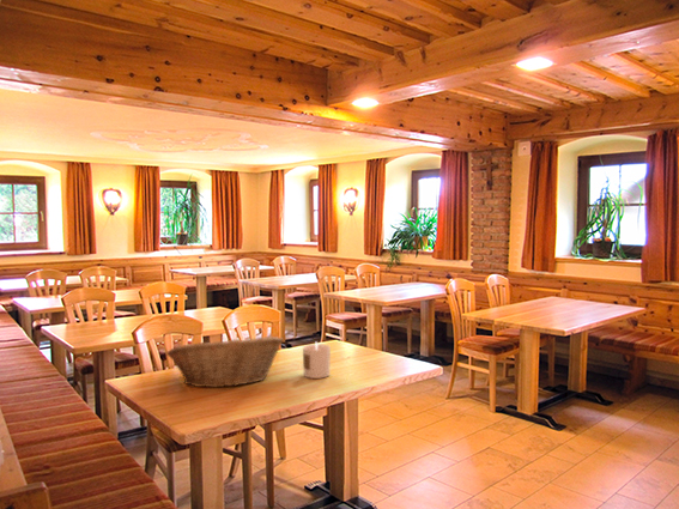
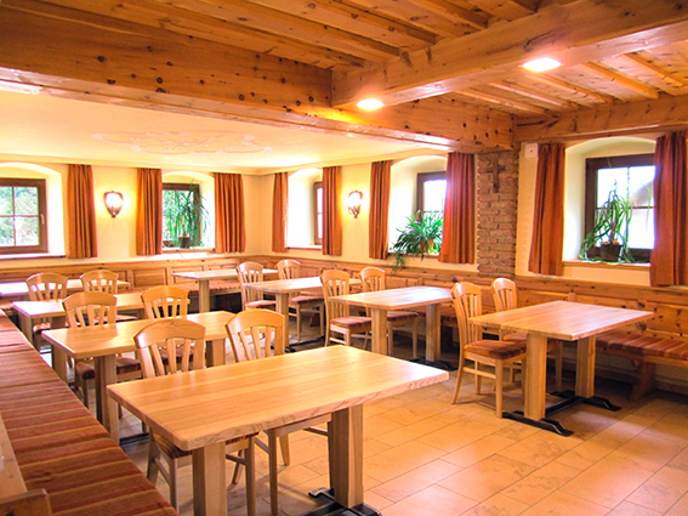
- fruit basket [165,335,284,388]
- candle [302,340,332,380]
